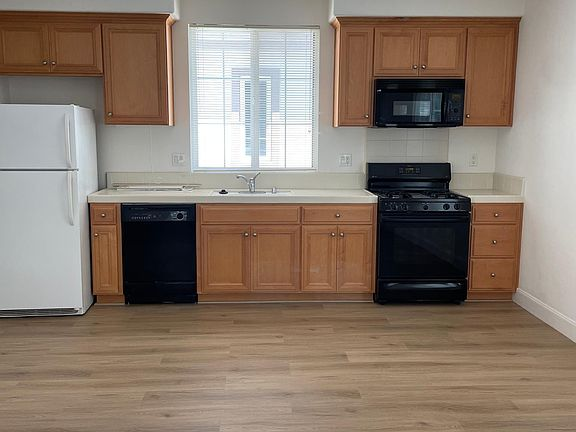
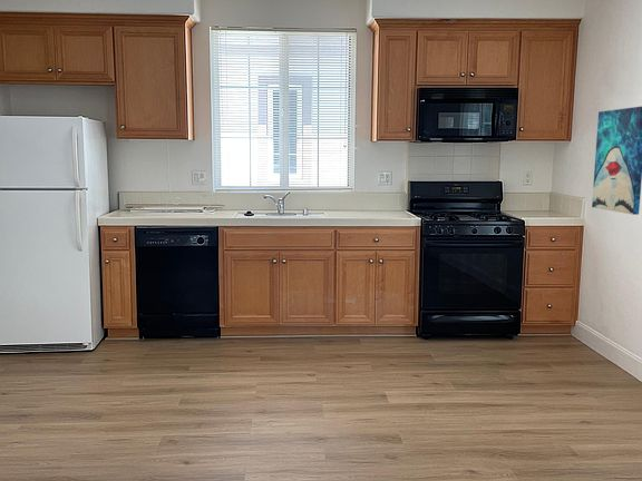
+ wall art [591,106,642,216]
